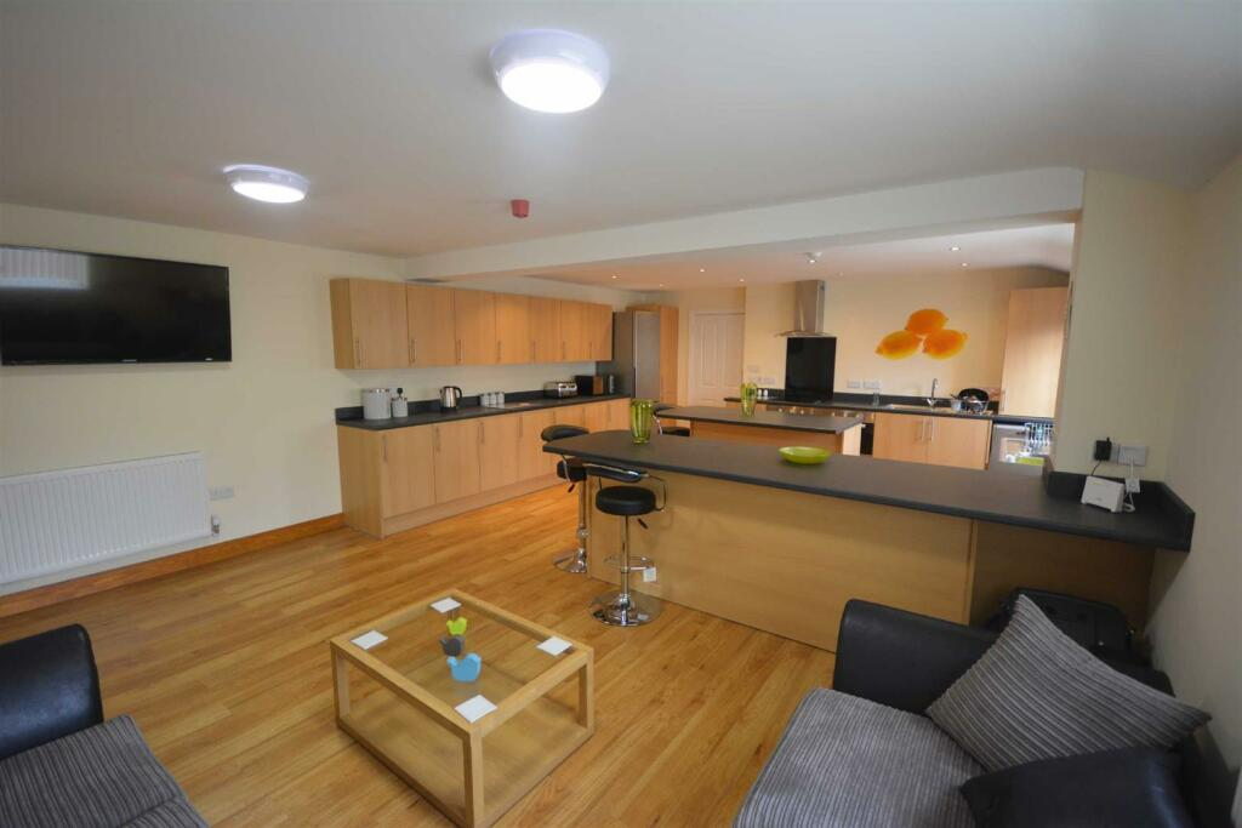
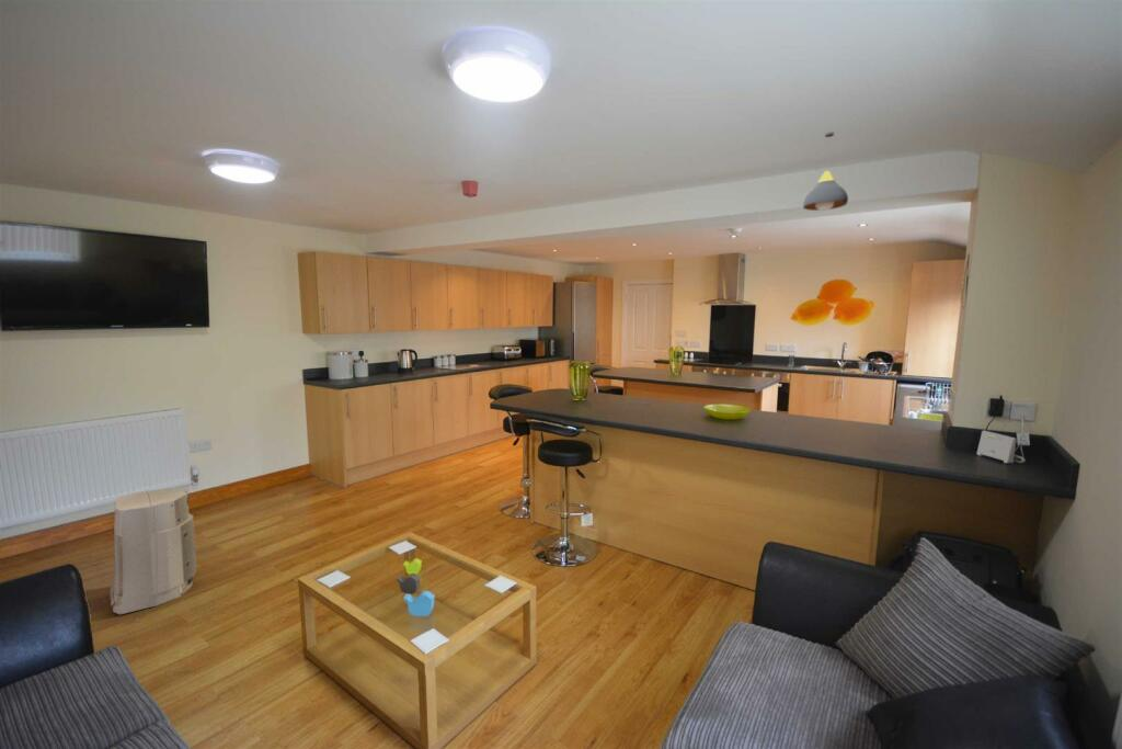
+ air purifier [110,487,197,615]
+ pendant light [801,130,849,212]
